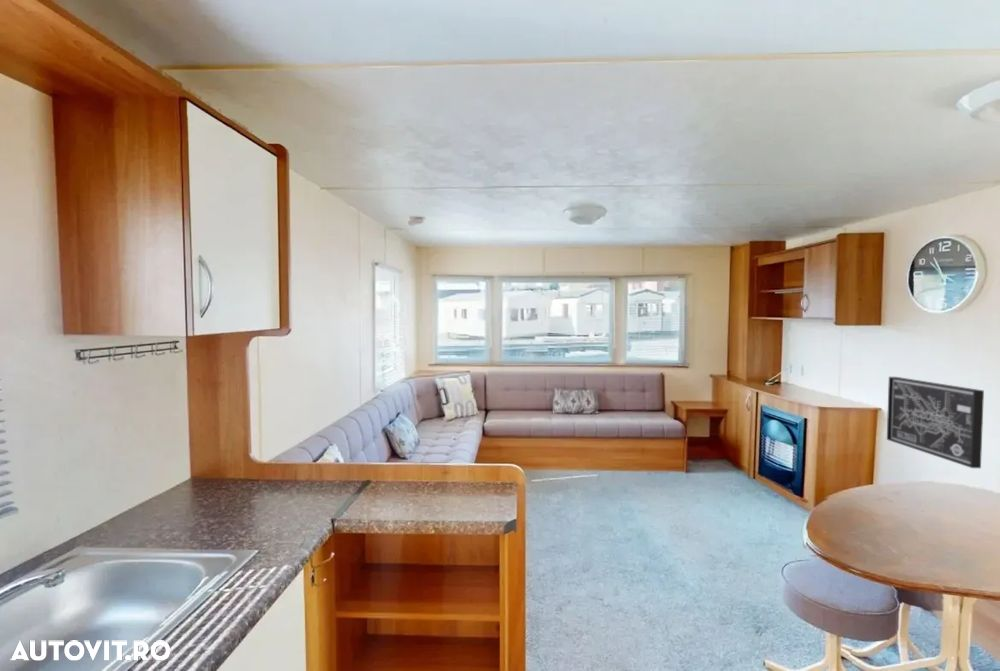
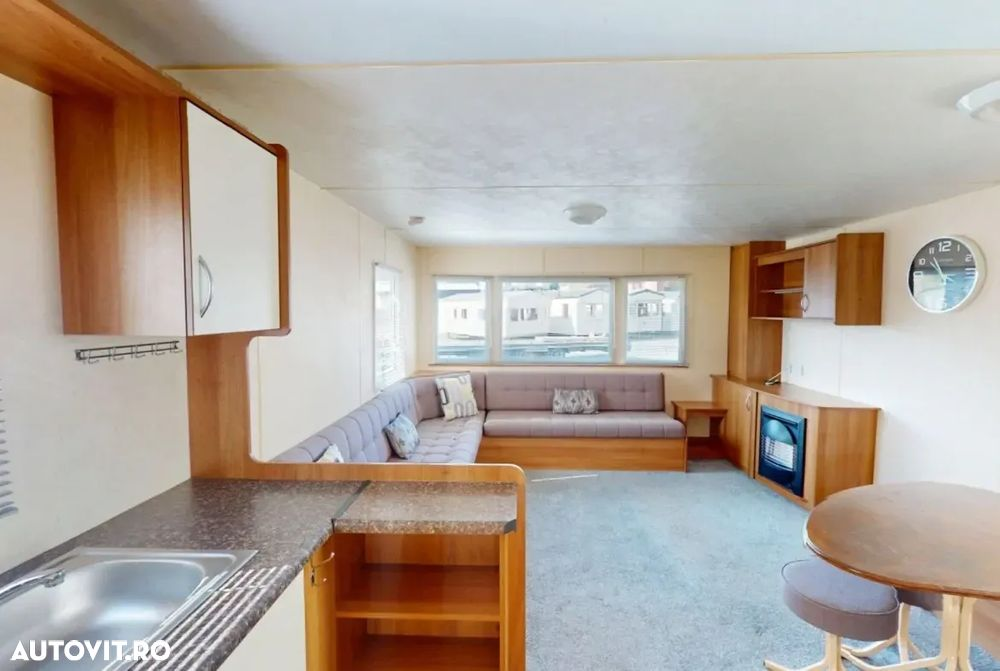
- wall art [886,376,985,469]
